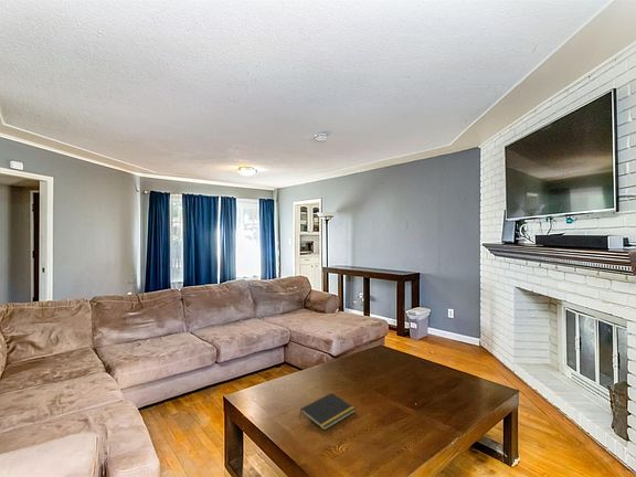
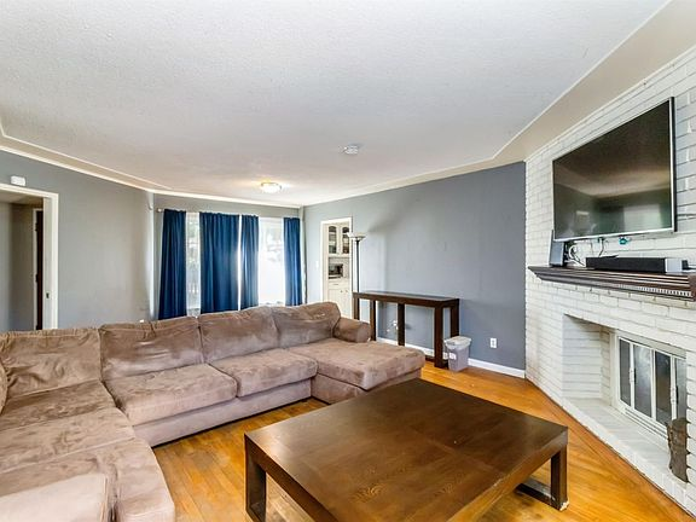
- notepad [298,392,357,431]
